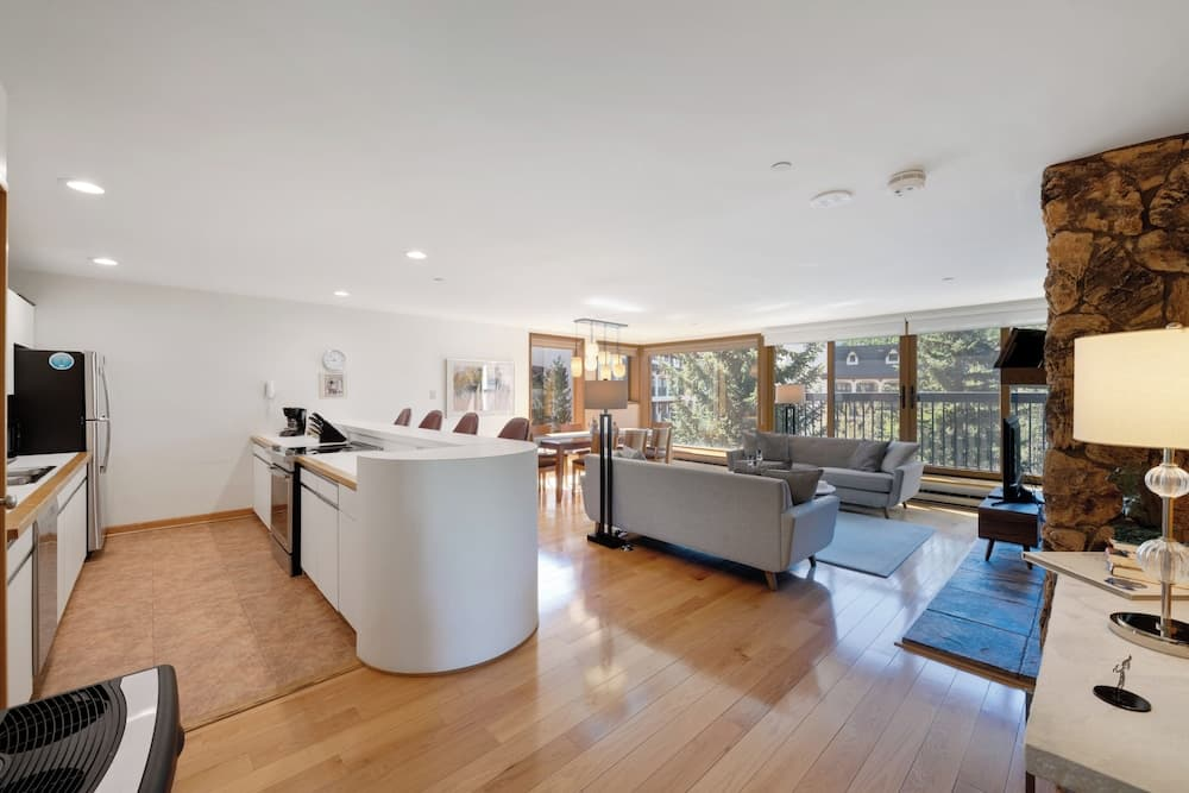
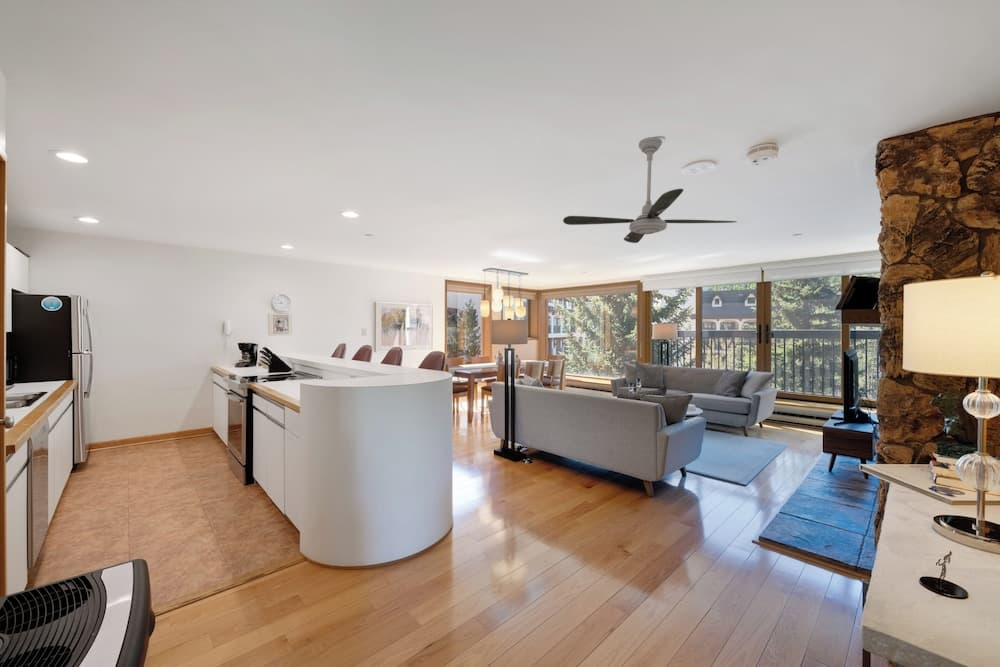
+ ceiling fan [562,136,738,244]
